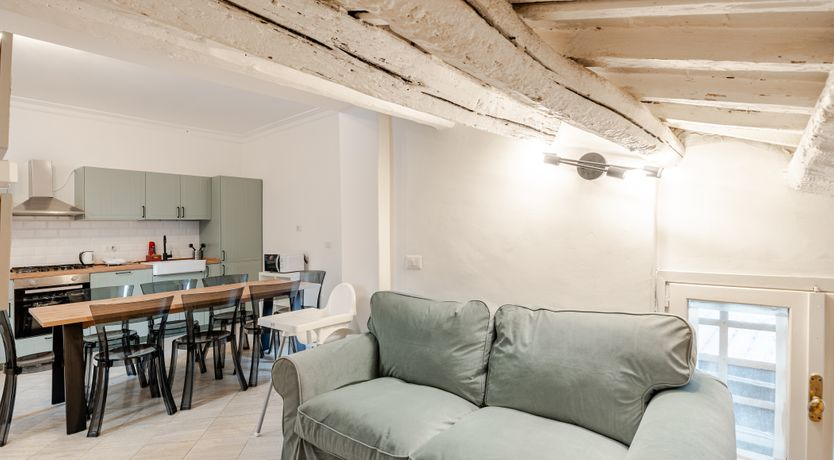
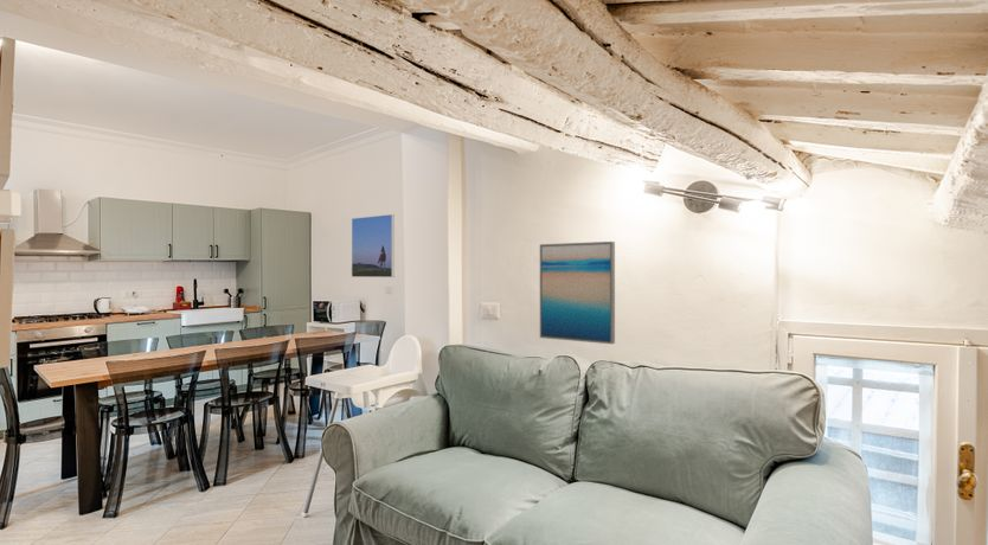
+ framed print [351,213,396,278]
+ wall art [539,241,616,345]
